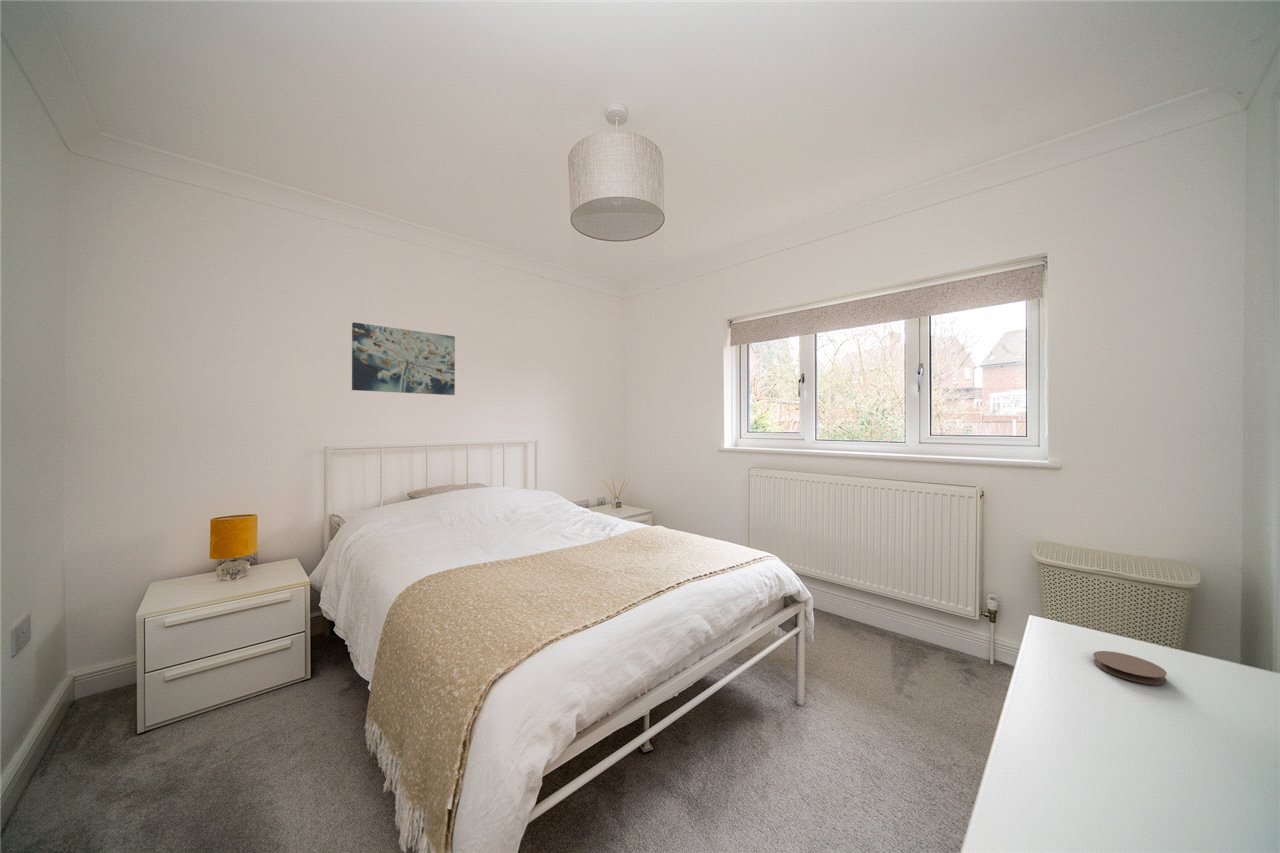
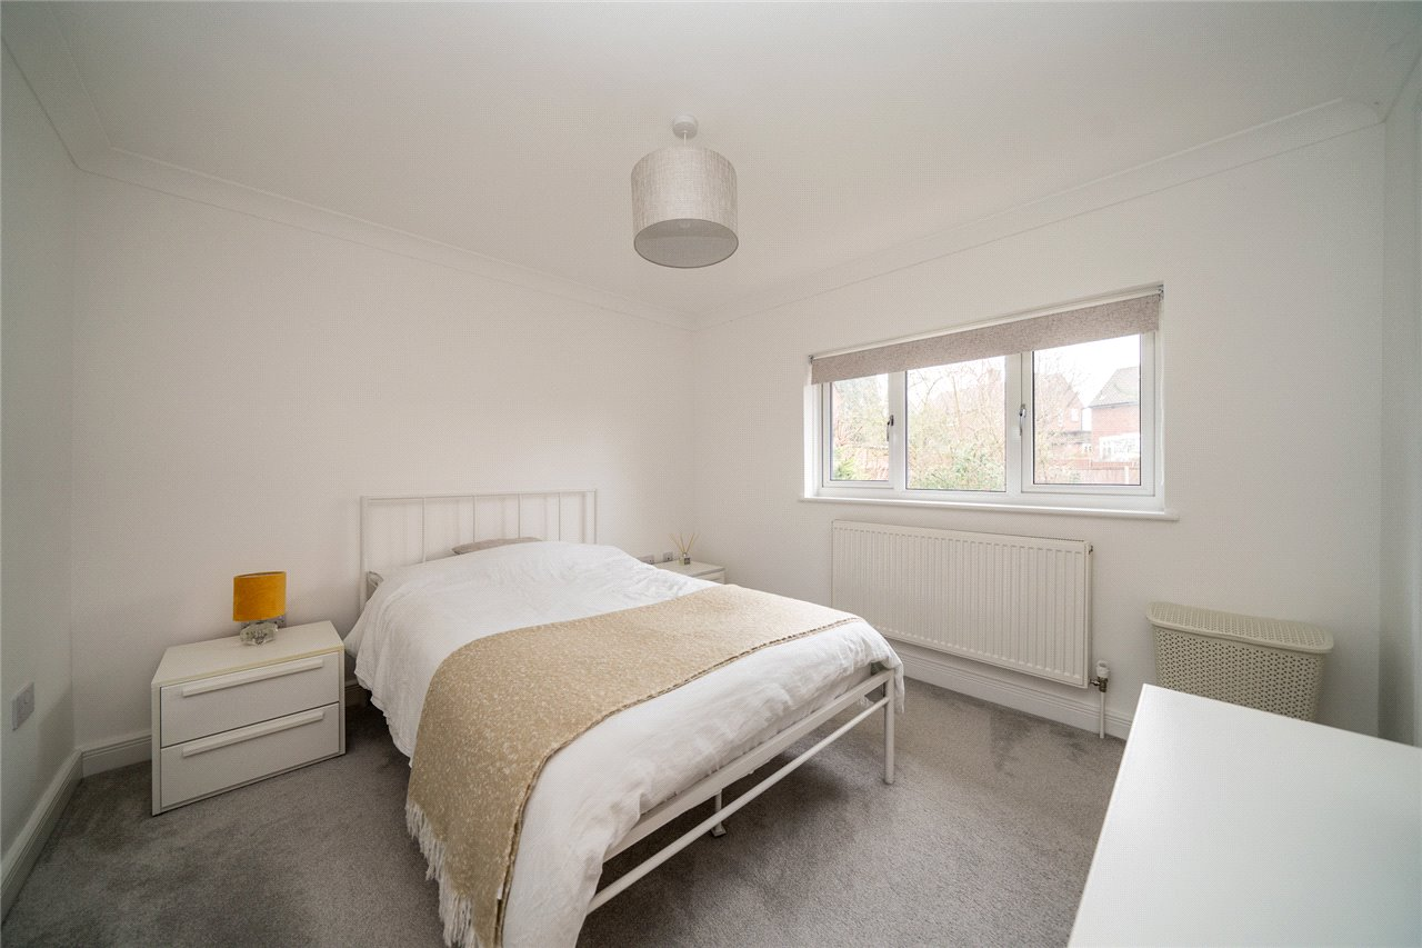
- wall art [351,321,456,396]
- coaster [1092,650,1168,685]
